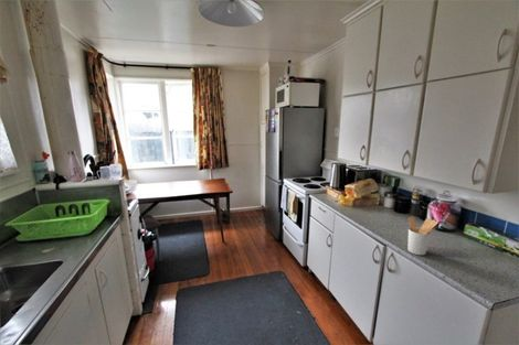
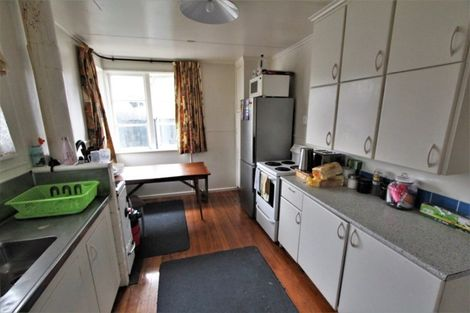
- utensil holder [406,215,438,256]
